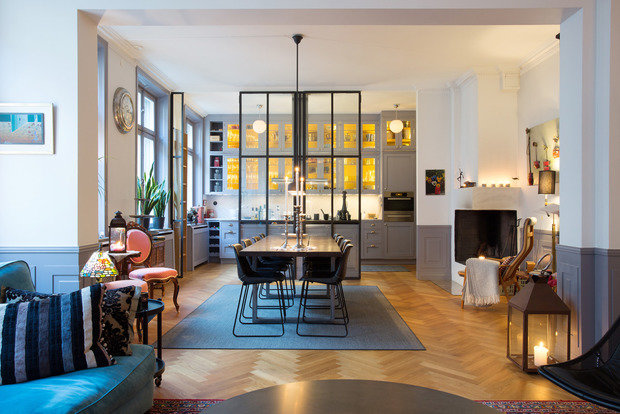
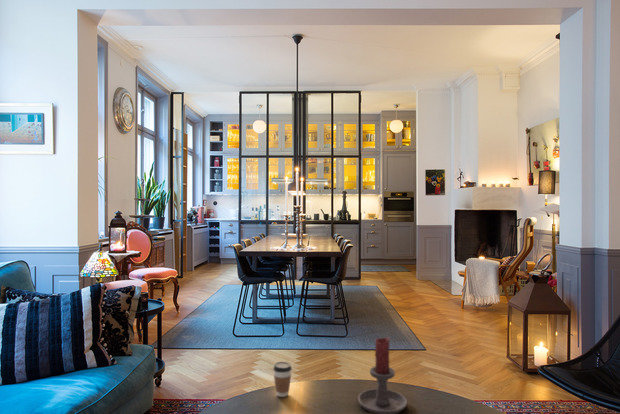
+ candle holder [357,337,408,414]
+ coffee cup [272,361,293,398]
